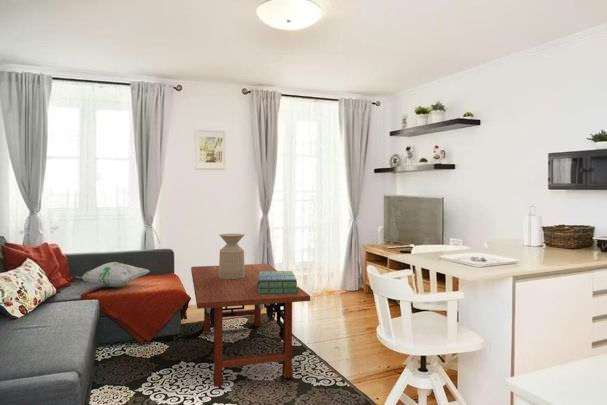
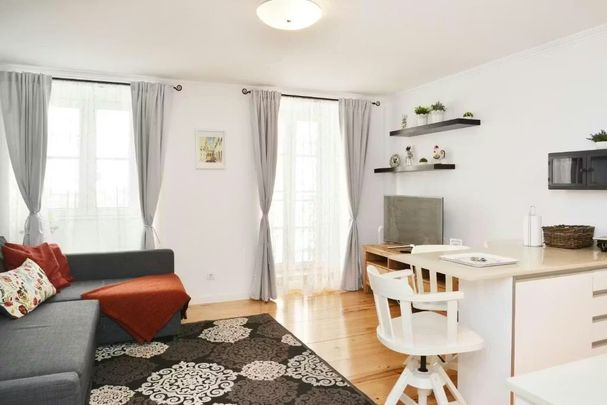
- coffee table [190,263,311,388]
- decorative pillow [71,261,151,288]
- stack of books [258,270,299,294]
- side table [218,233,246,279]
